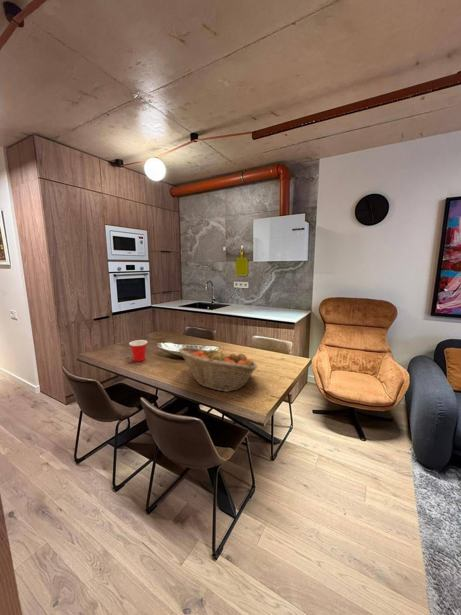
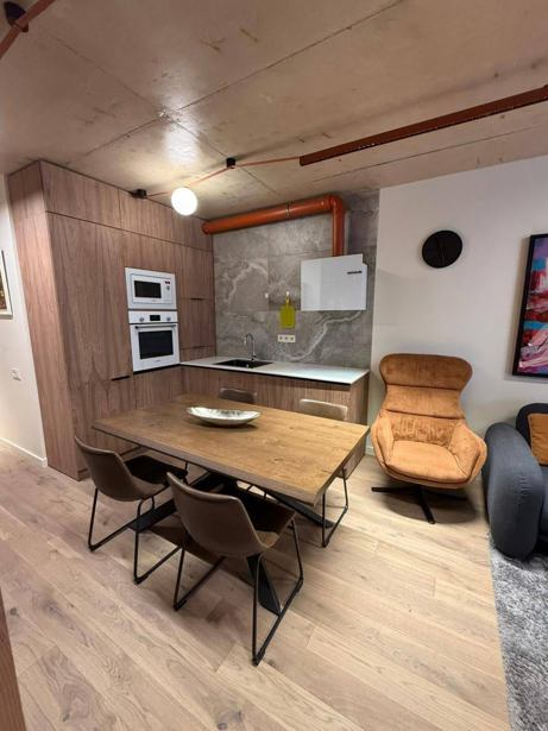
- cup [128,339,148,363]
- fruit basket [177,346,258,393]
